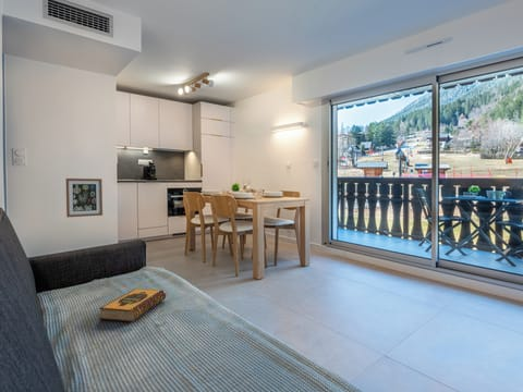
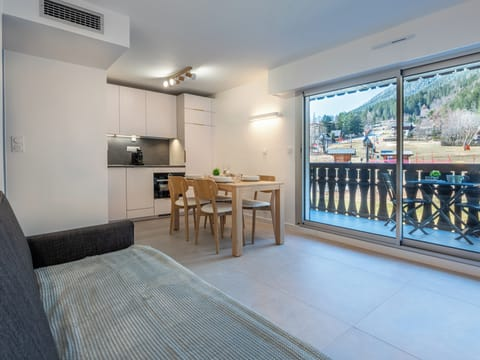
- hardback book [98,287,167,323]
- wall art [65,177,104,218]
